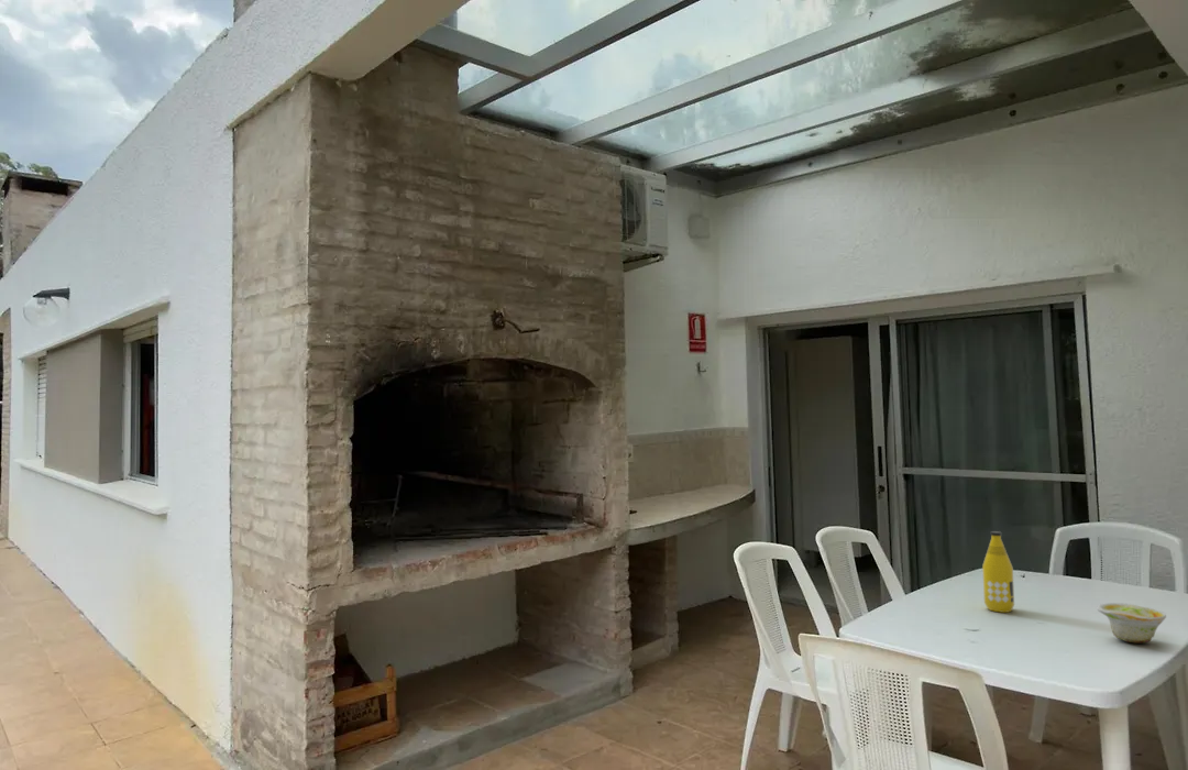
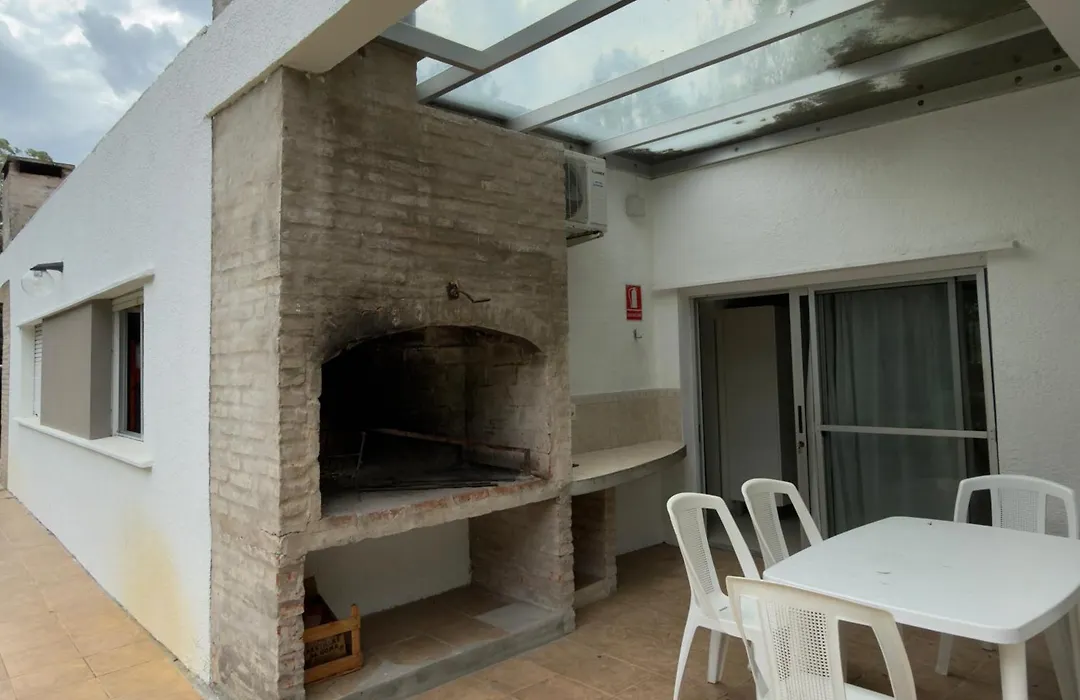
- bowl [1096,602,1167,644]
- bottle [981,530,1015,614]
